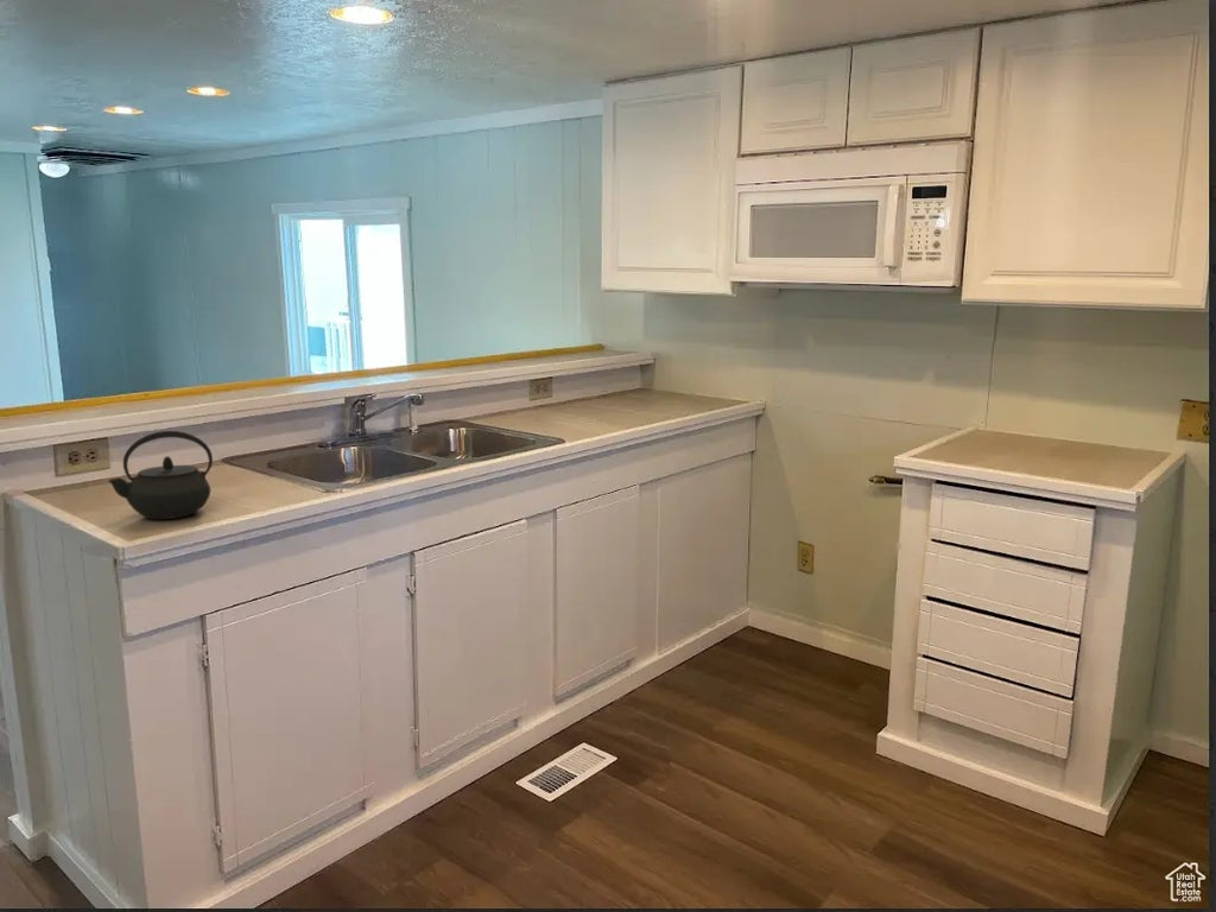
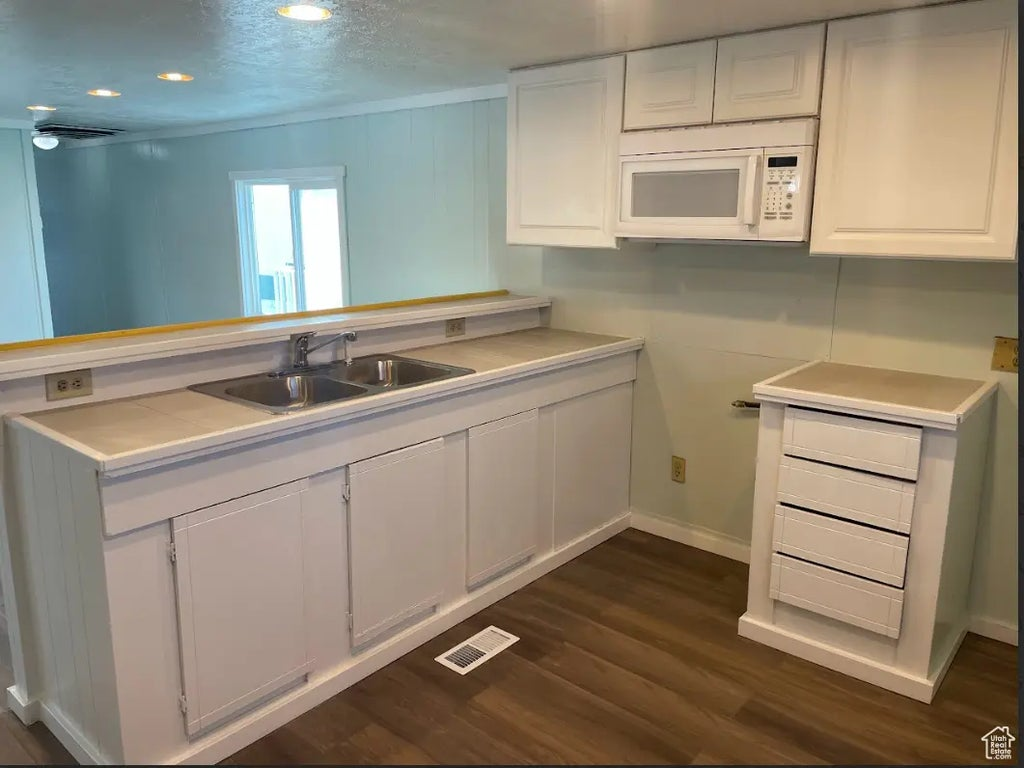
- kettle [107,430,214,520]
